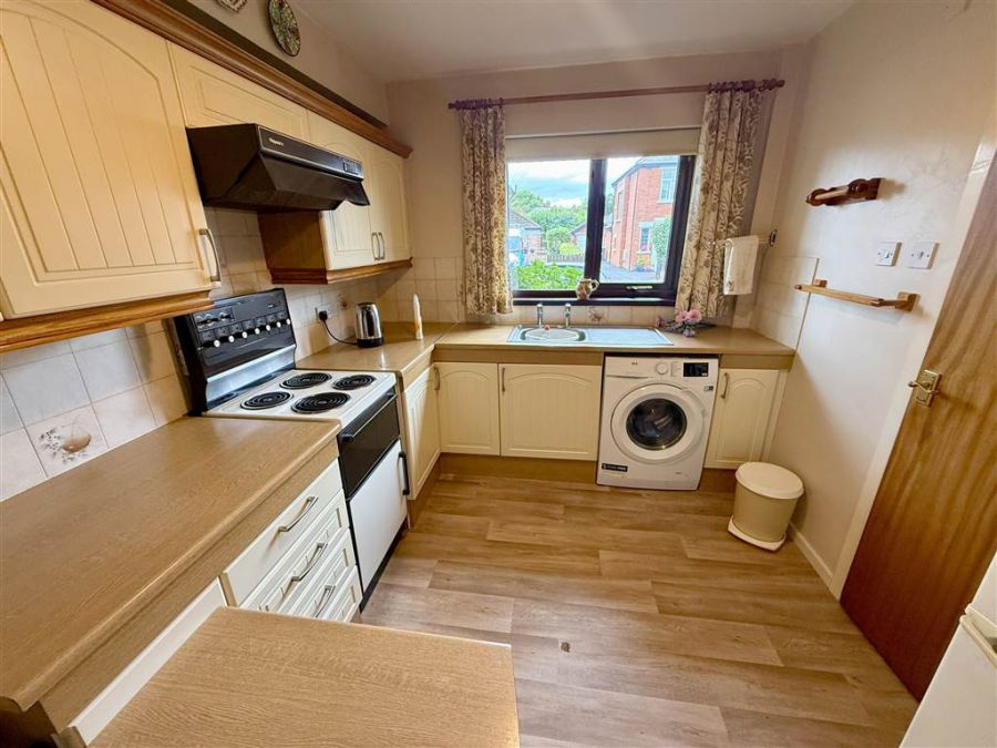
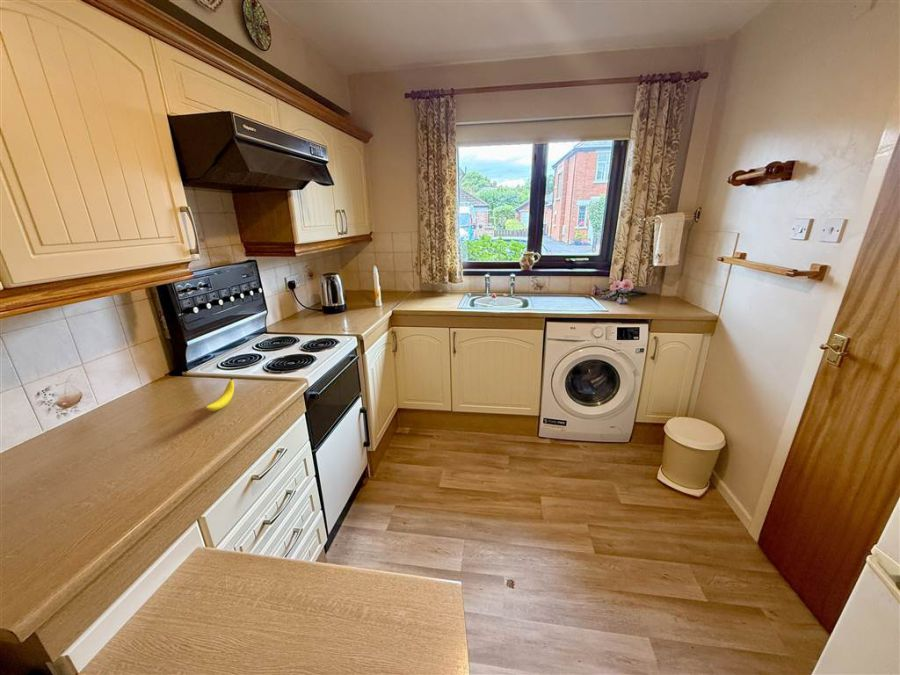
+ banana [205,377,235,412]
